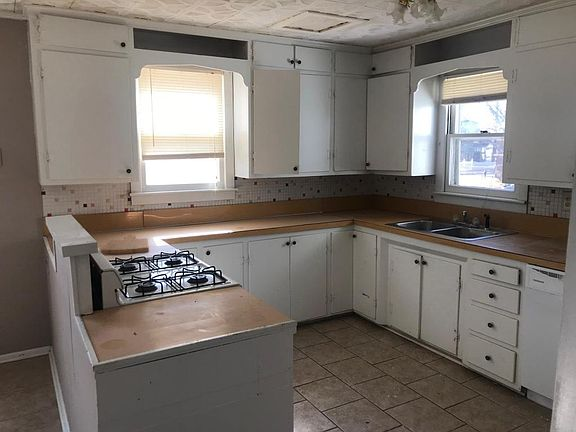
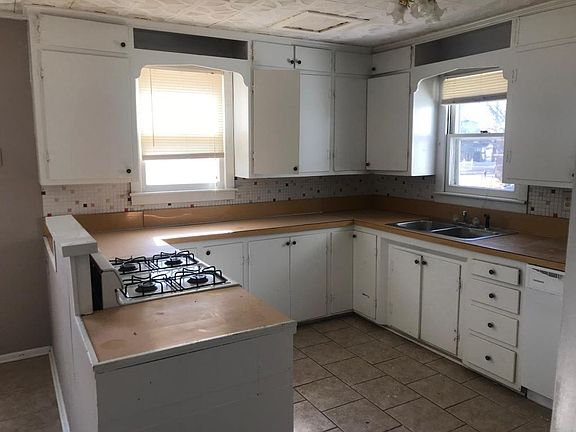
- cutting board [100,234,150,255]
